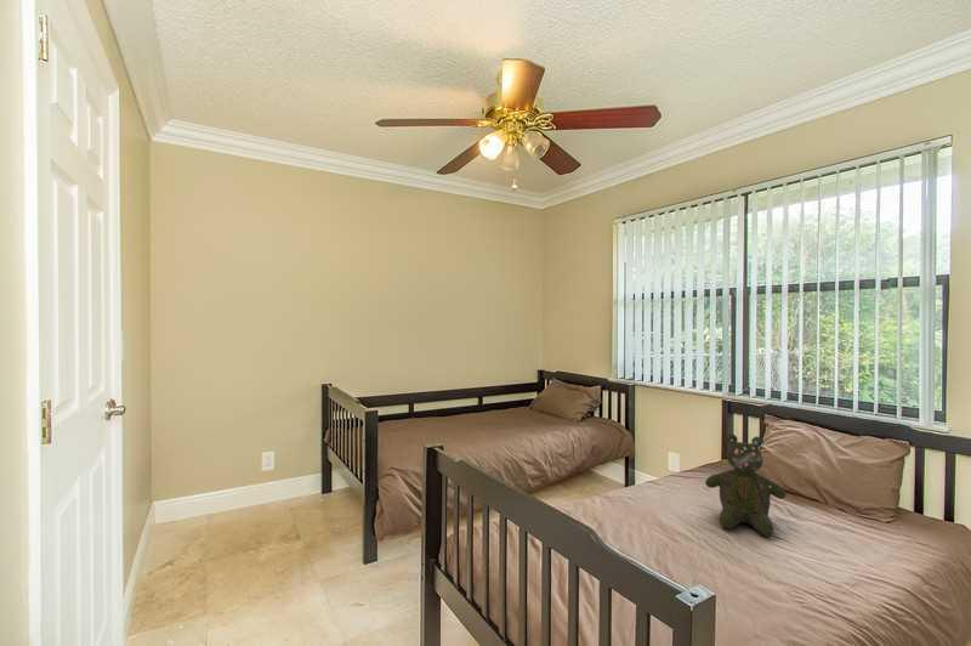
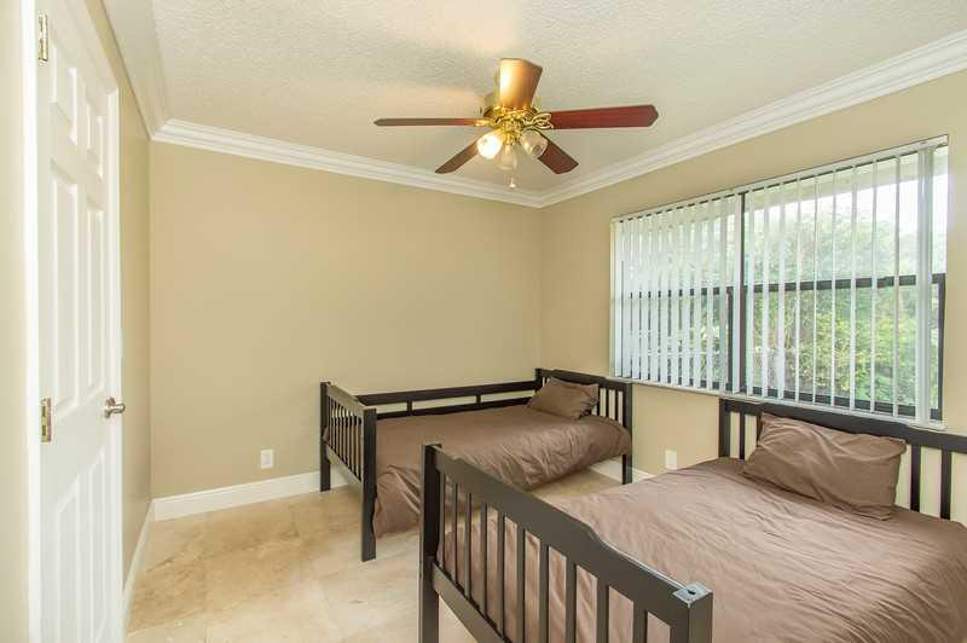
- teddy bear [704,432,787,538]
